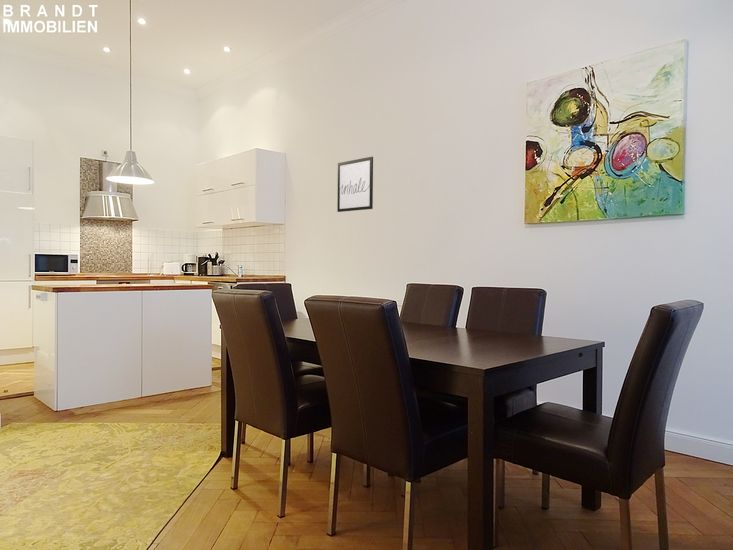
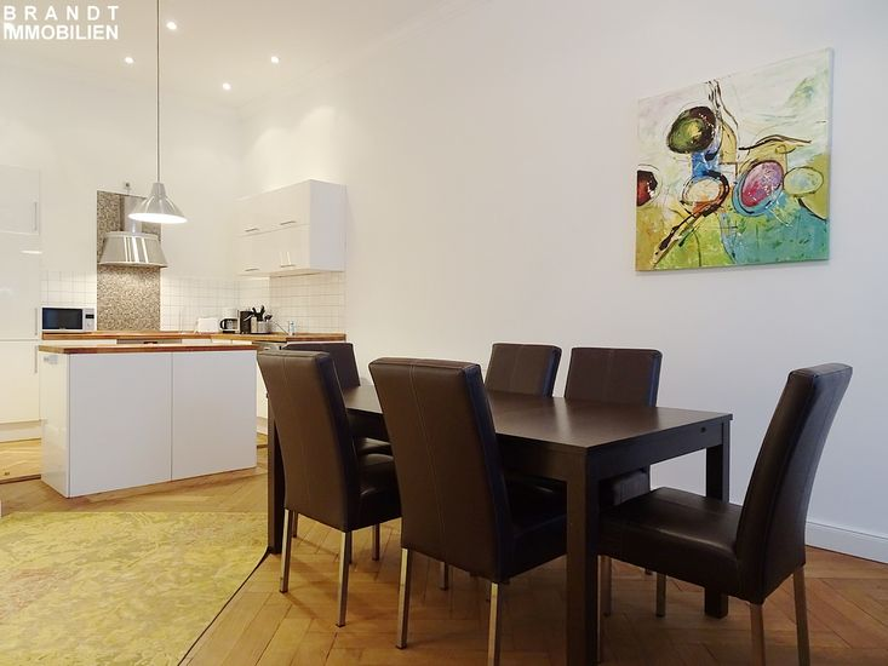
- wall art [336,156,374,213]
